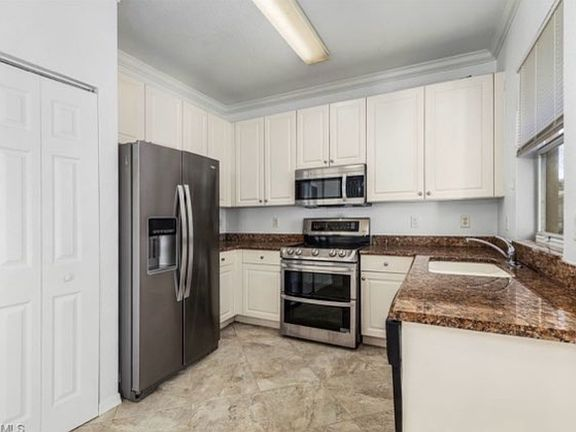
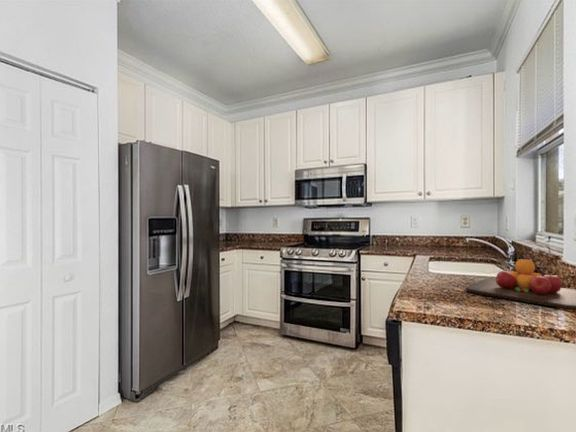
+ chopping board [465,258,576,311]
